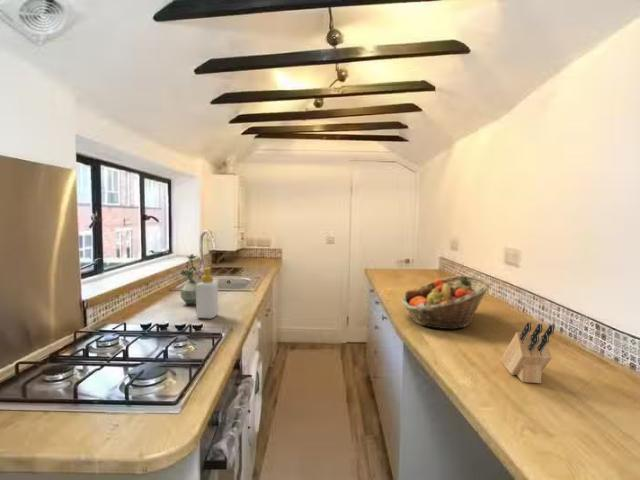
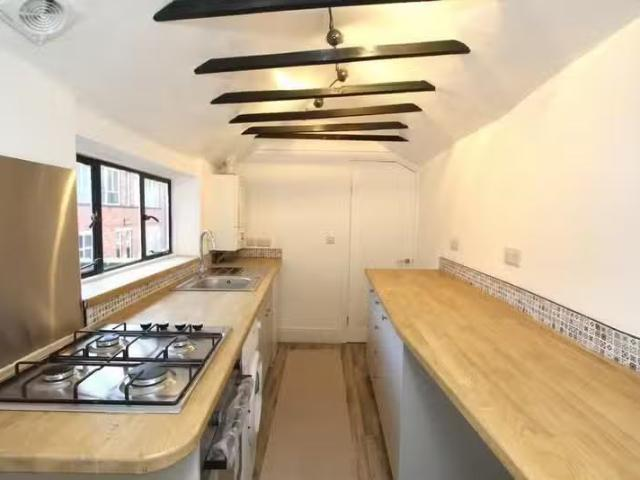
- potted plant [177,253,200,305]
- knife block [500,321,555,384]
- fruit basket [401,274,492,331]
- soap bottle [195,267,219,319]
